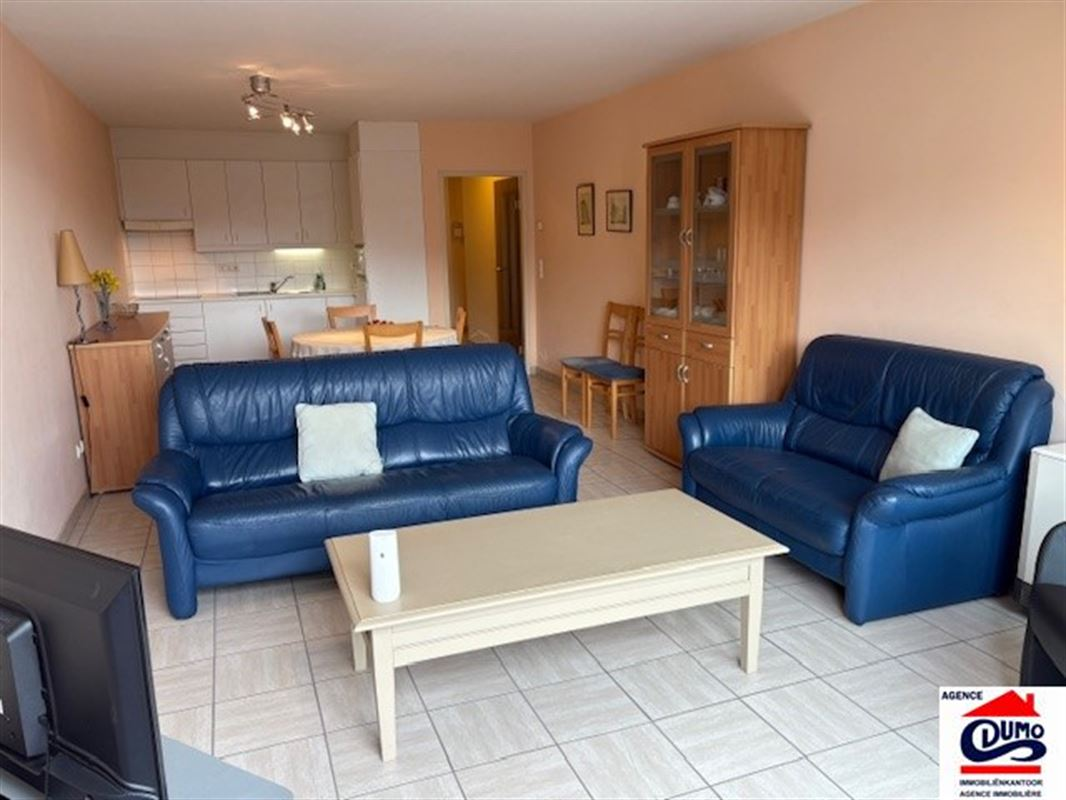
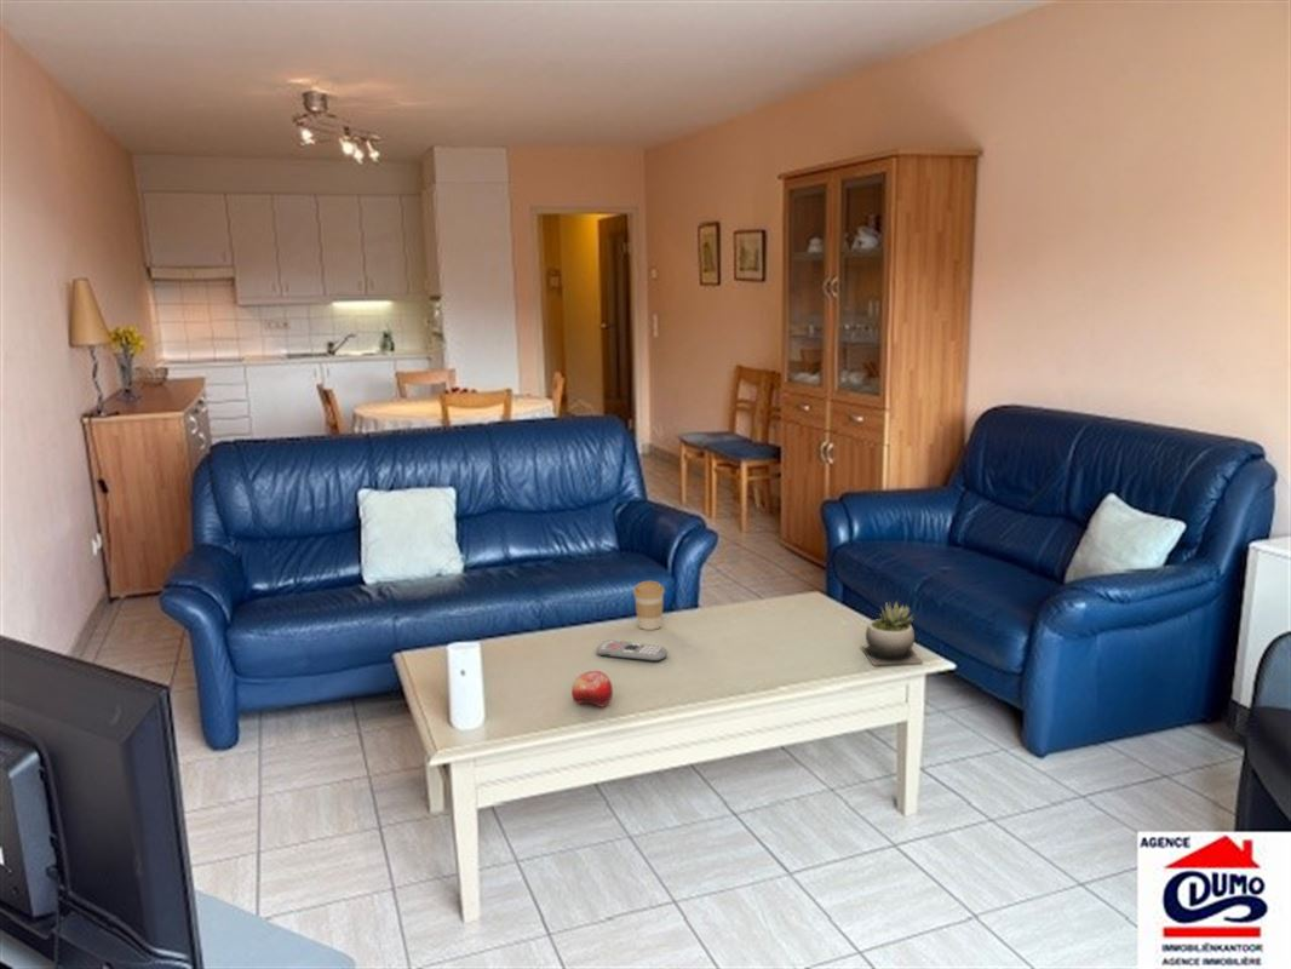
+ coffee cup [632,580,666,631]
+ succulent plant [859,600,924,666]
+ fruit [570,670,614,709]
+ remote control [596,638,669,663]
